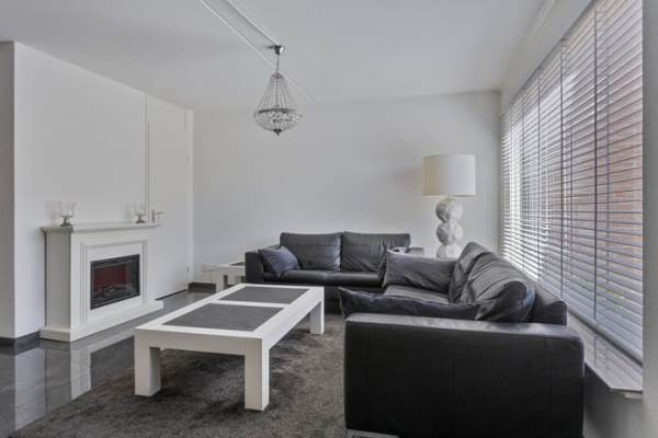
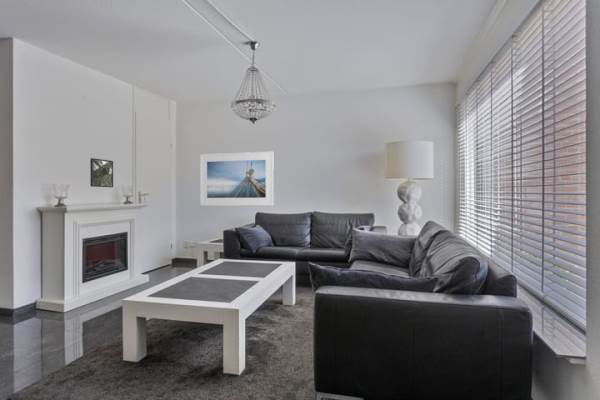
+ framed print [199,151,275,207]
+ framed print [89,157,114,188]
